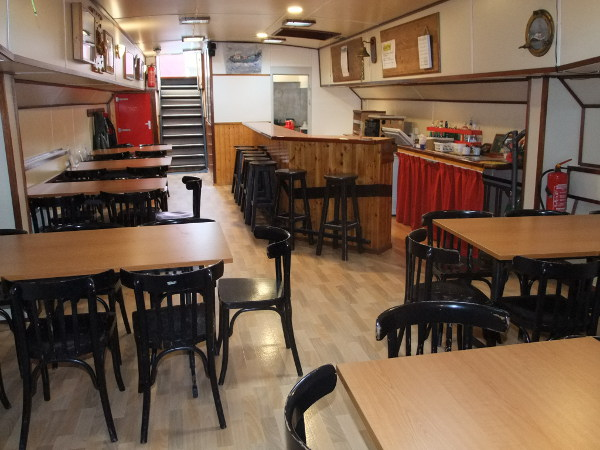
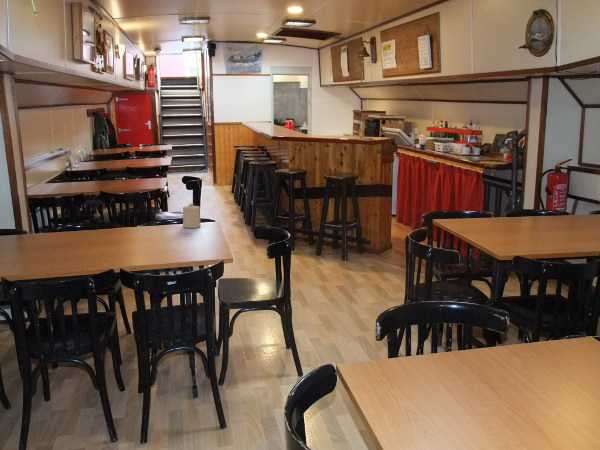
+ candle [182,202,201,229]
